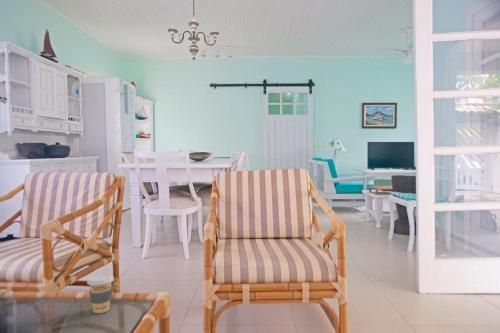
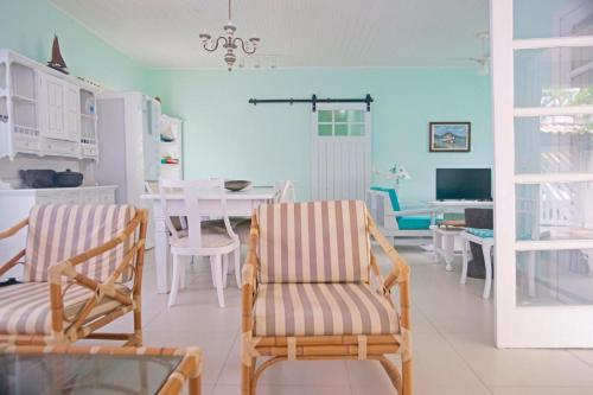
- coffee cup [86,273,115,314]
